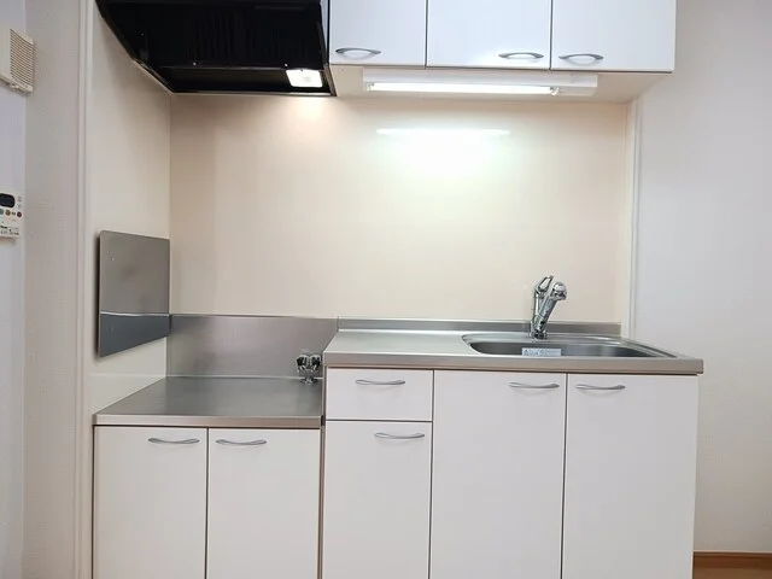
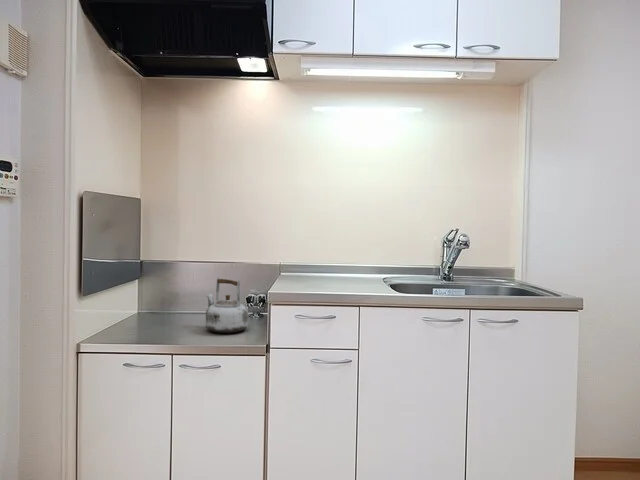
+ kettle [205,277,249,334]
